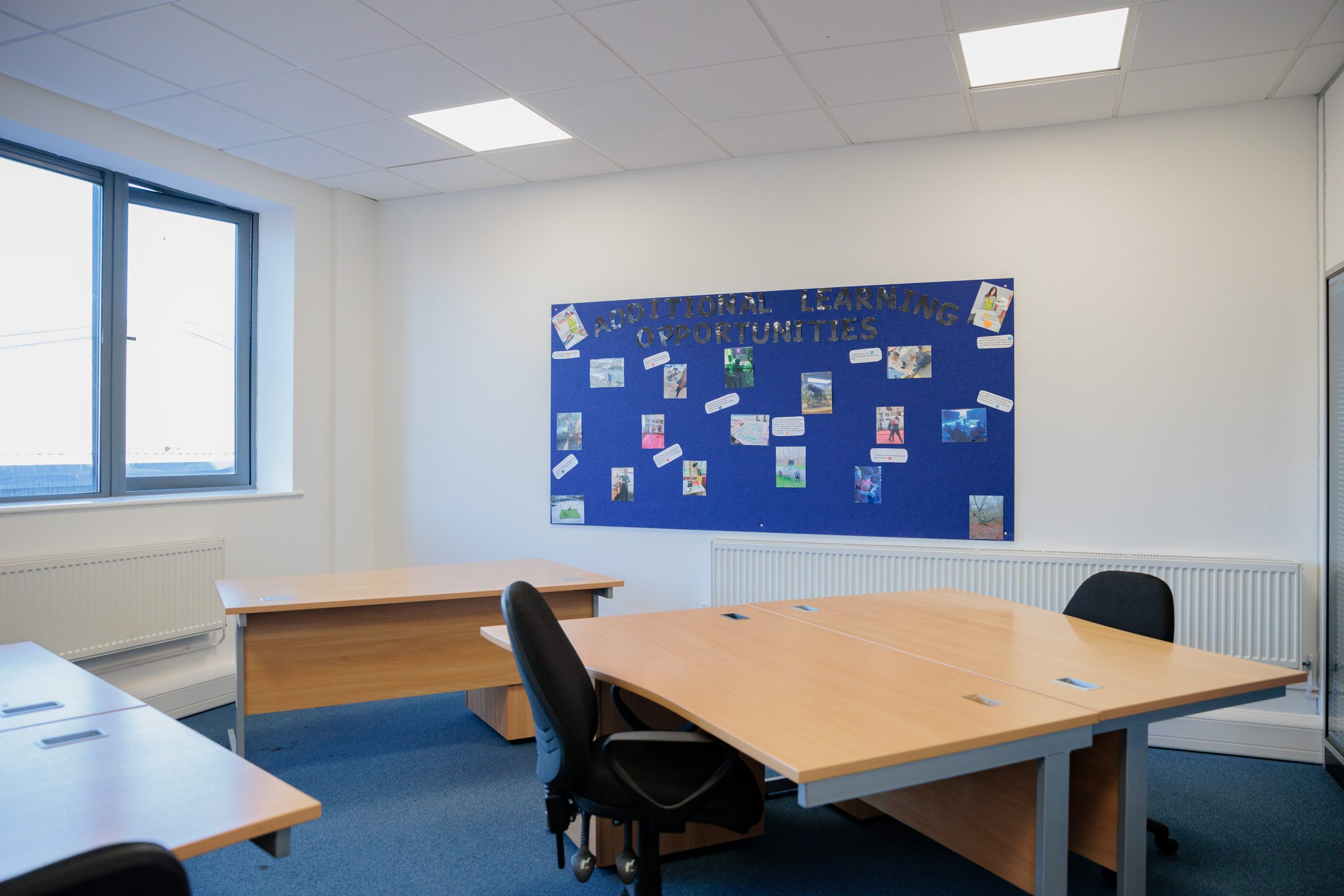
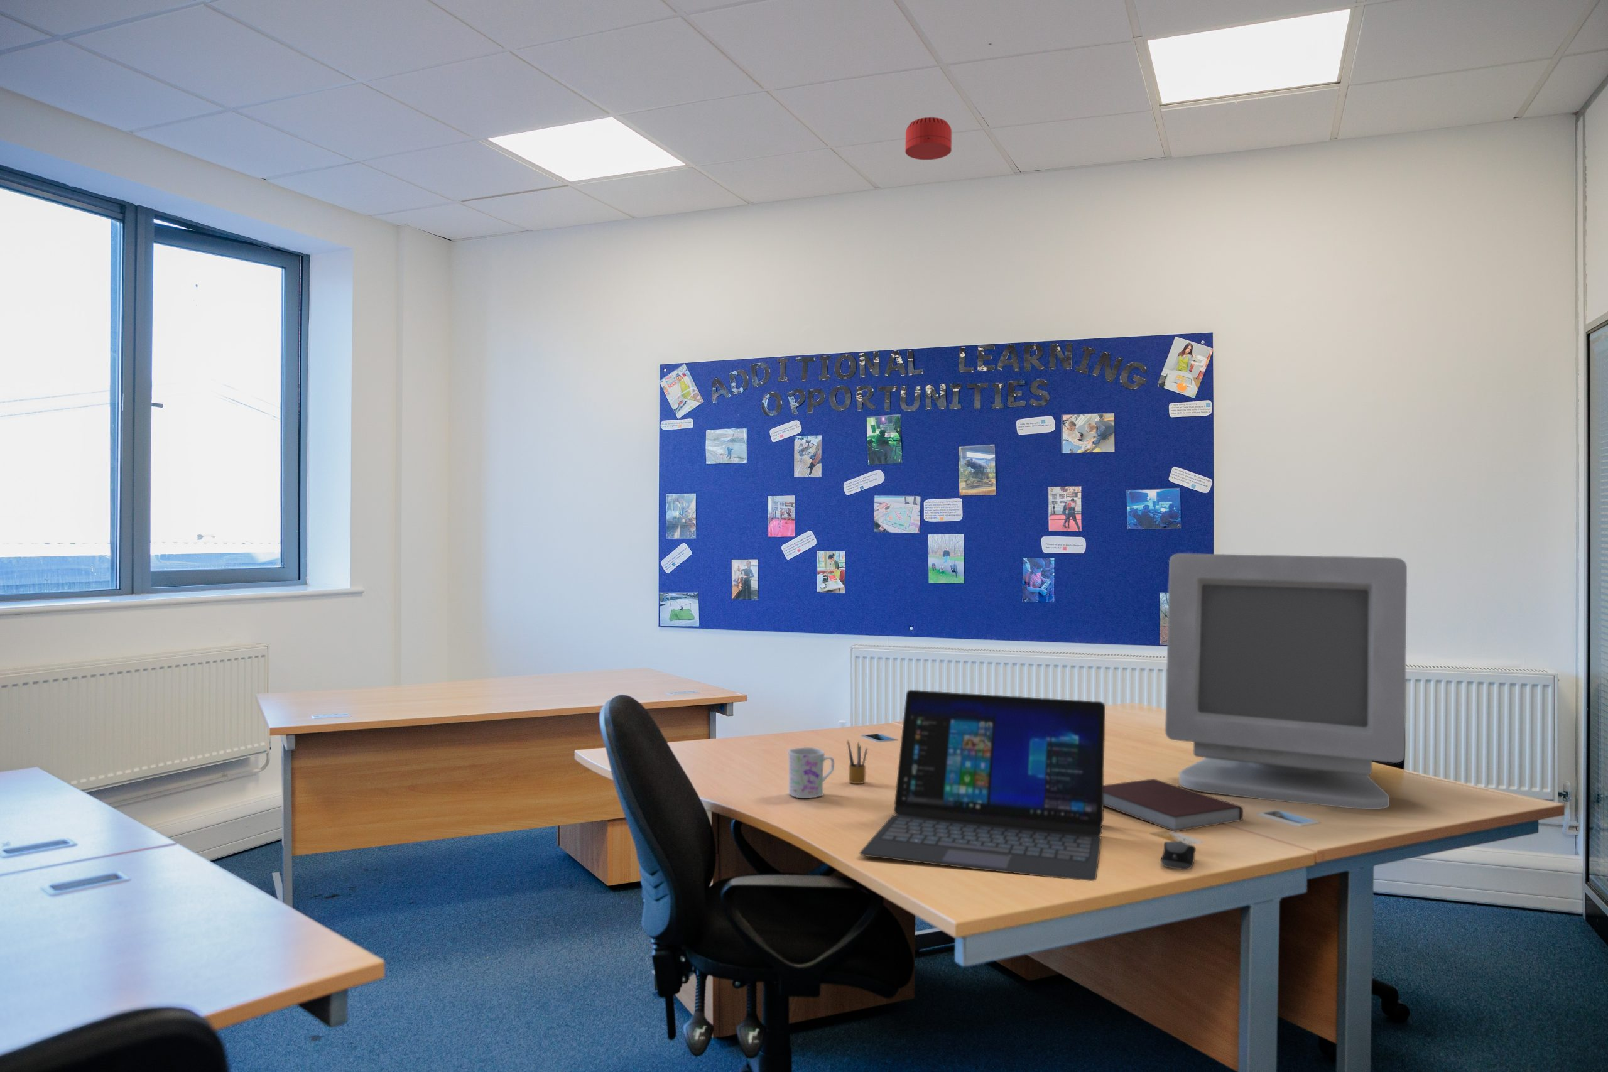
+ laptop [859,689,1107,882]
+ smoke detector [904,117,952,160]
+ pencil box [847,739,869,785]
+ computer monitor [1164,553,1408,810]
+ mug [787,747,835,799]
+ computer mouse [1161,840,1196,871]
+ notebook [1103,778,1243,832]
